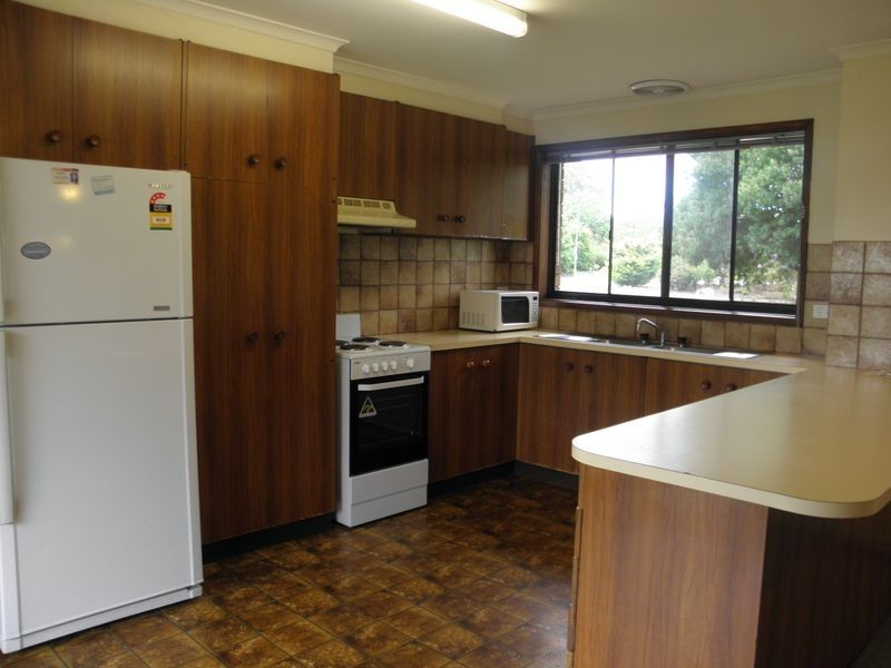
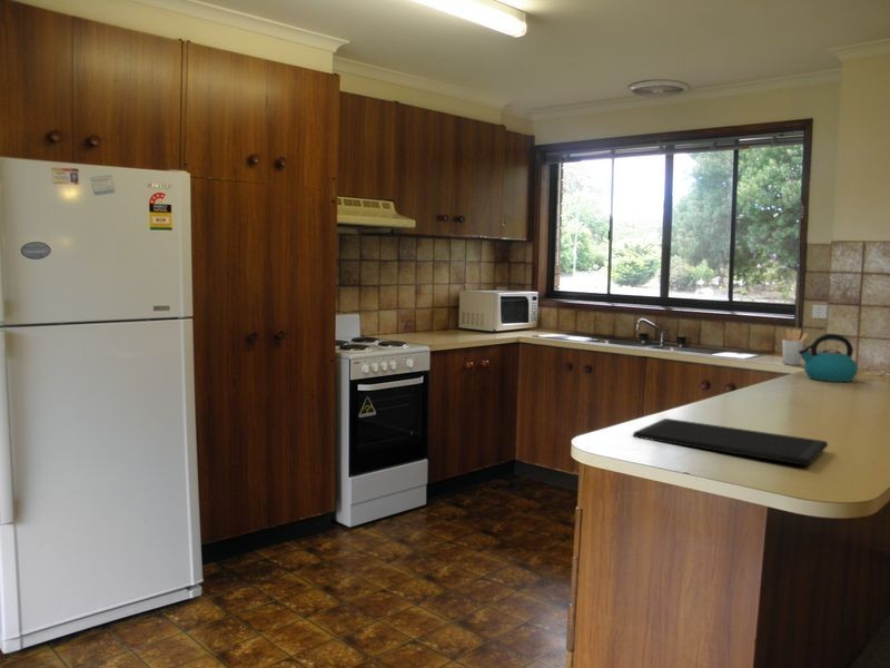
+ kettle [799,333,859,383]
+ cutting board [632,418,829,466]
+ utensil holder [780,327,810,366]
